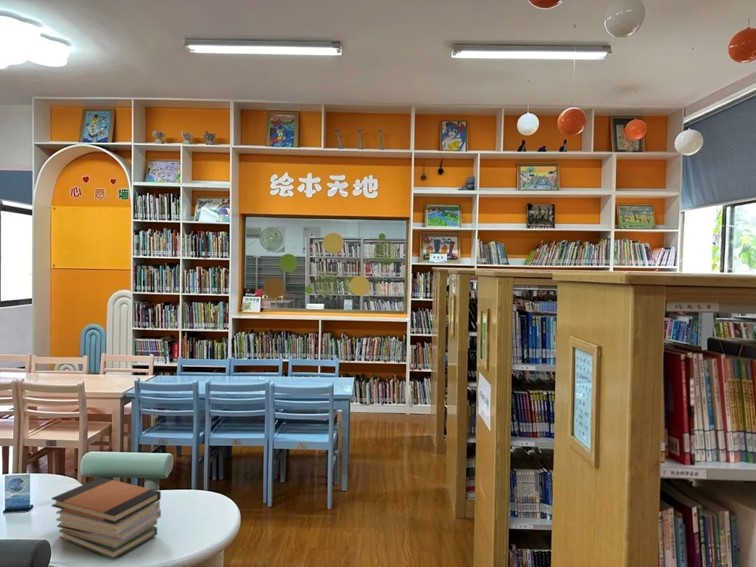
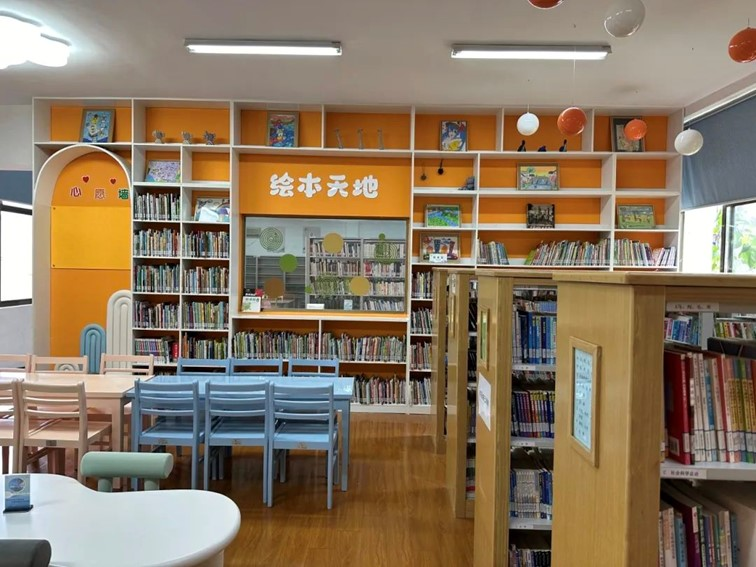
- book stack [50,476,162,560]
